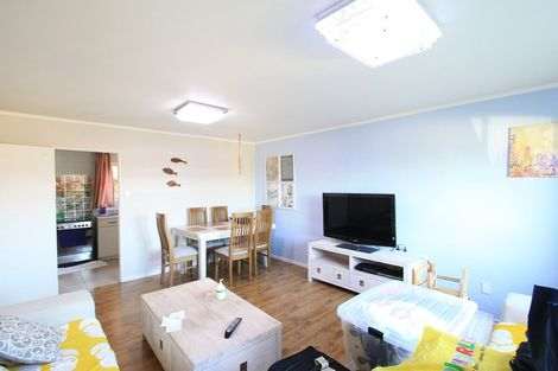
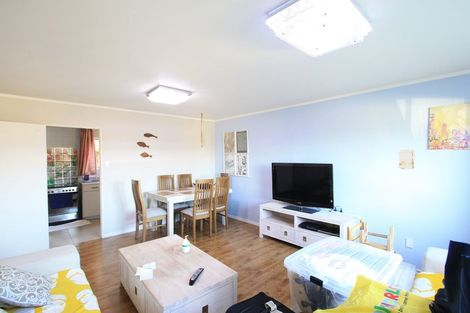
+ relief sculpture [397,148,417,171]
